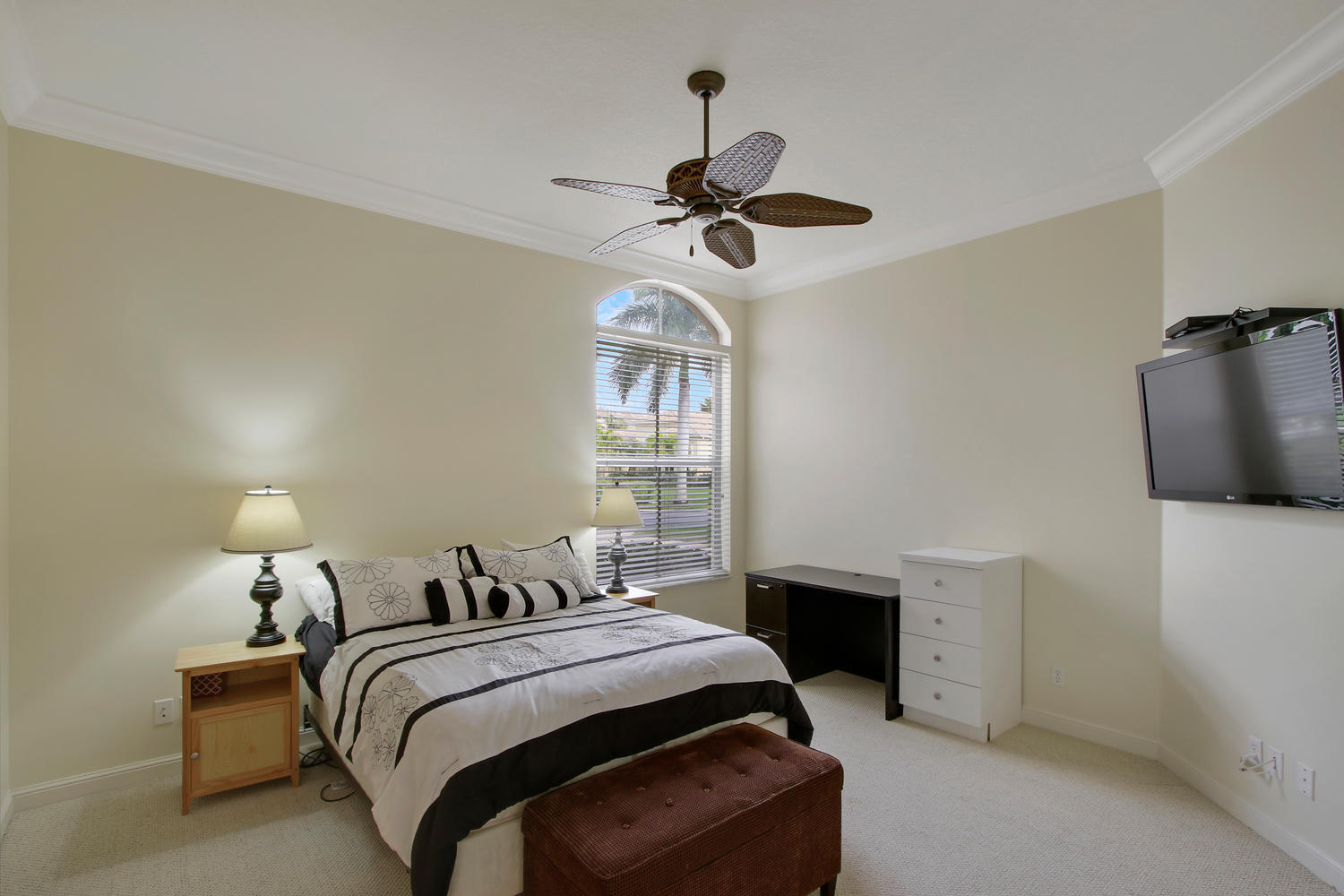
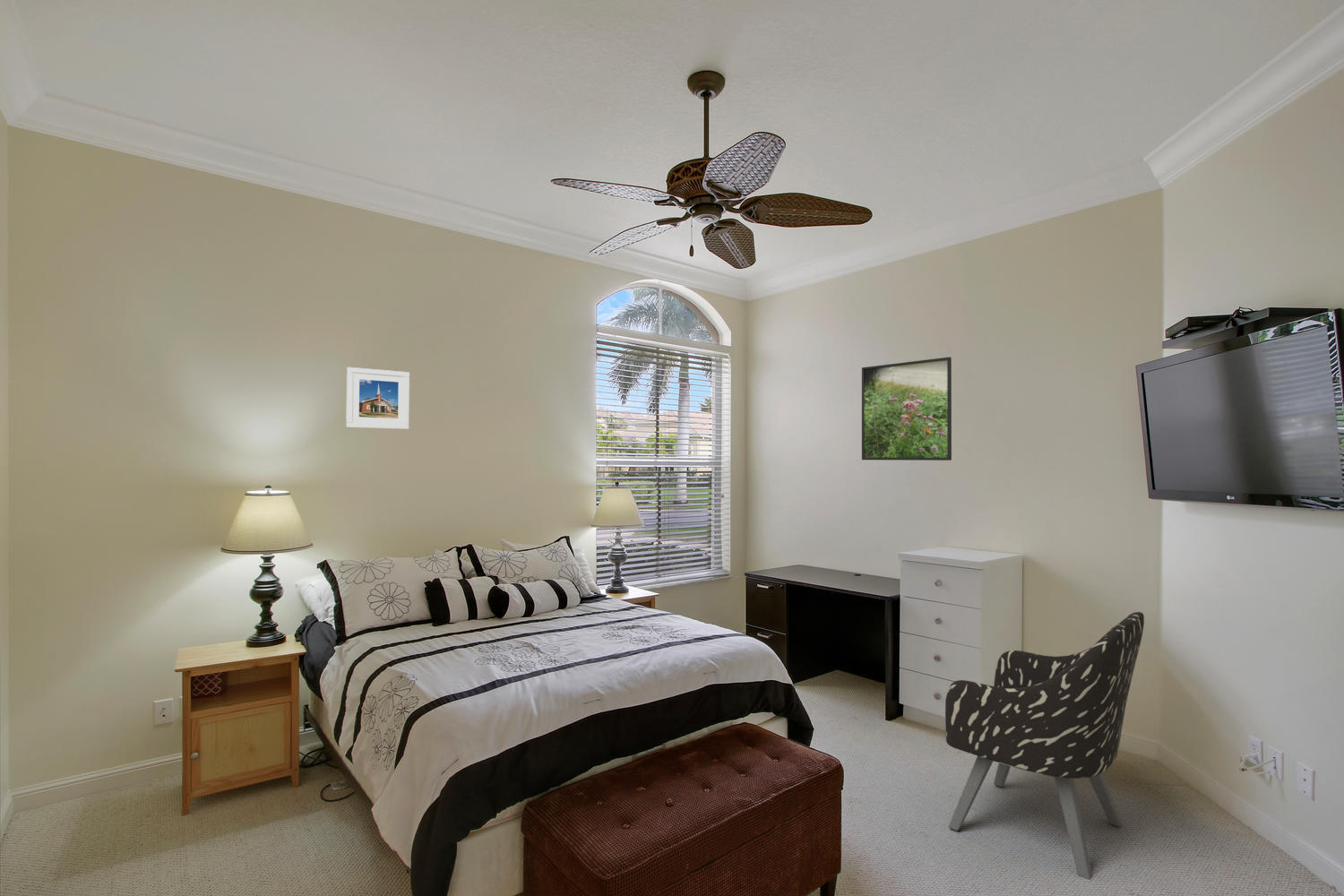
+ armchair [944,611,1145,881]
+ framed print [345,366,410,430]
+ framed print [861,356,952,461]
